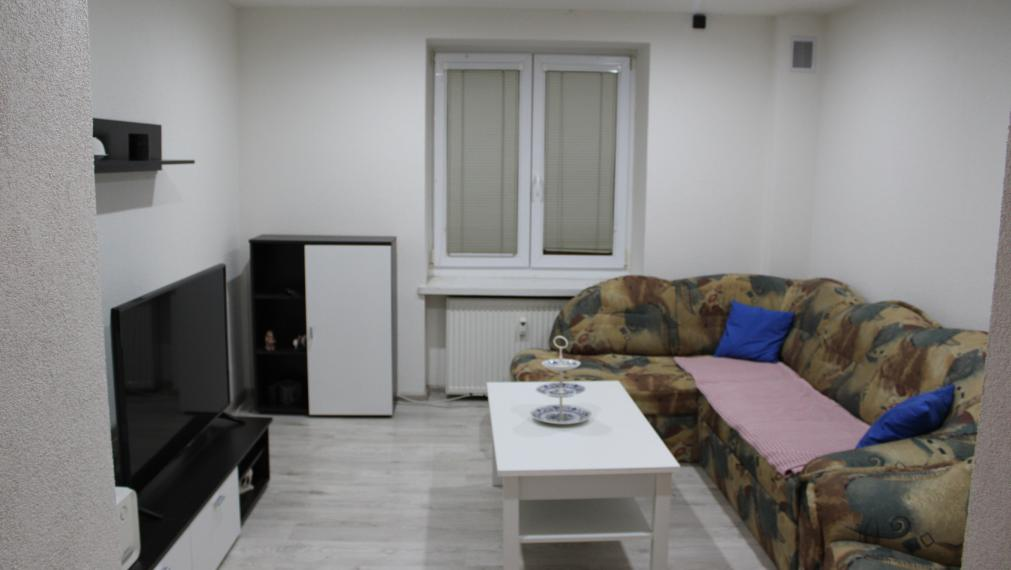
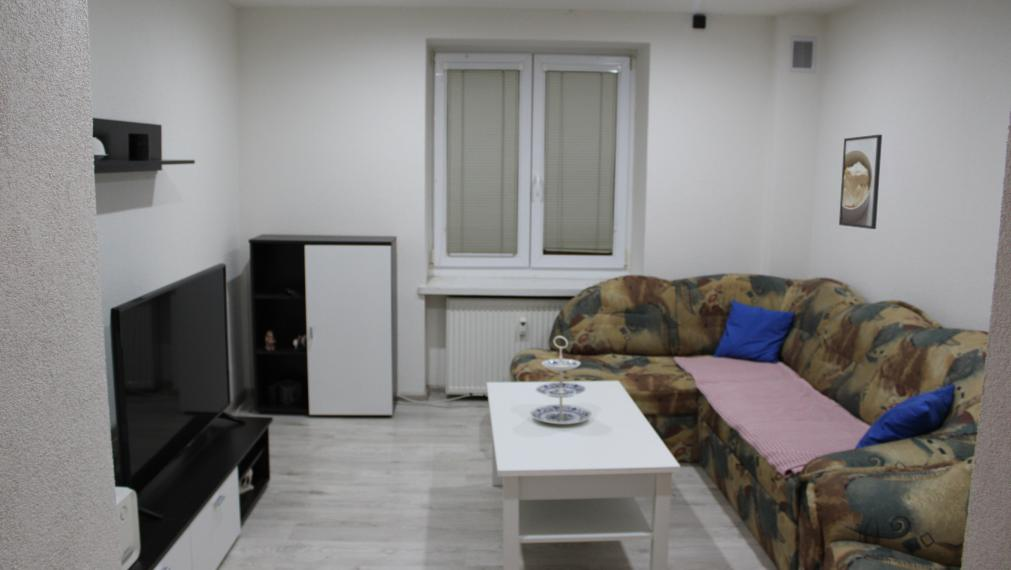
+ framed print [838,134,883,230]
